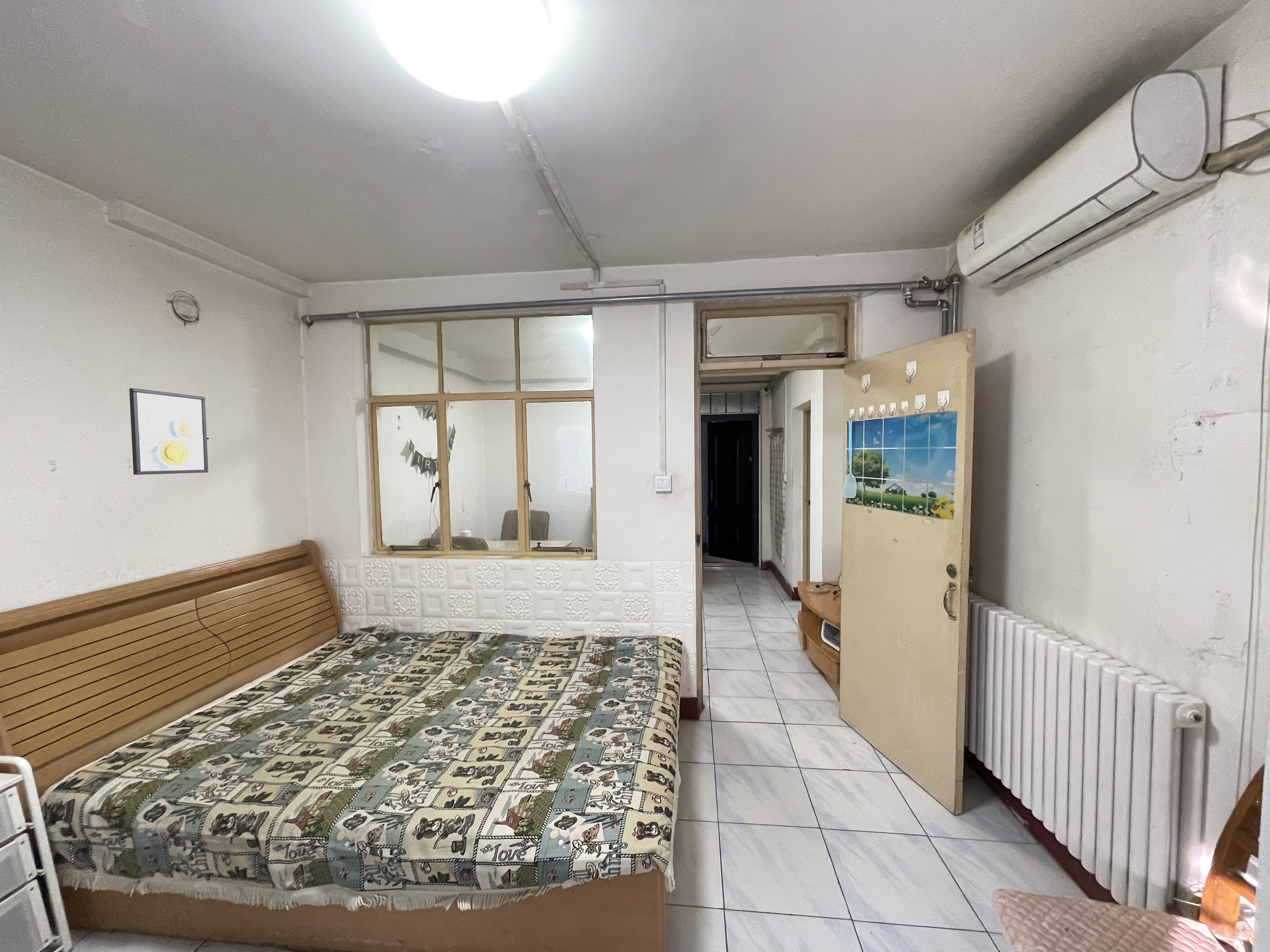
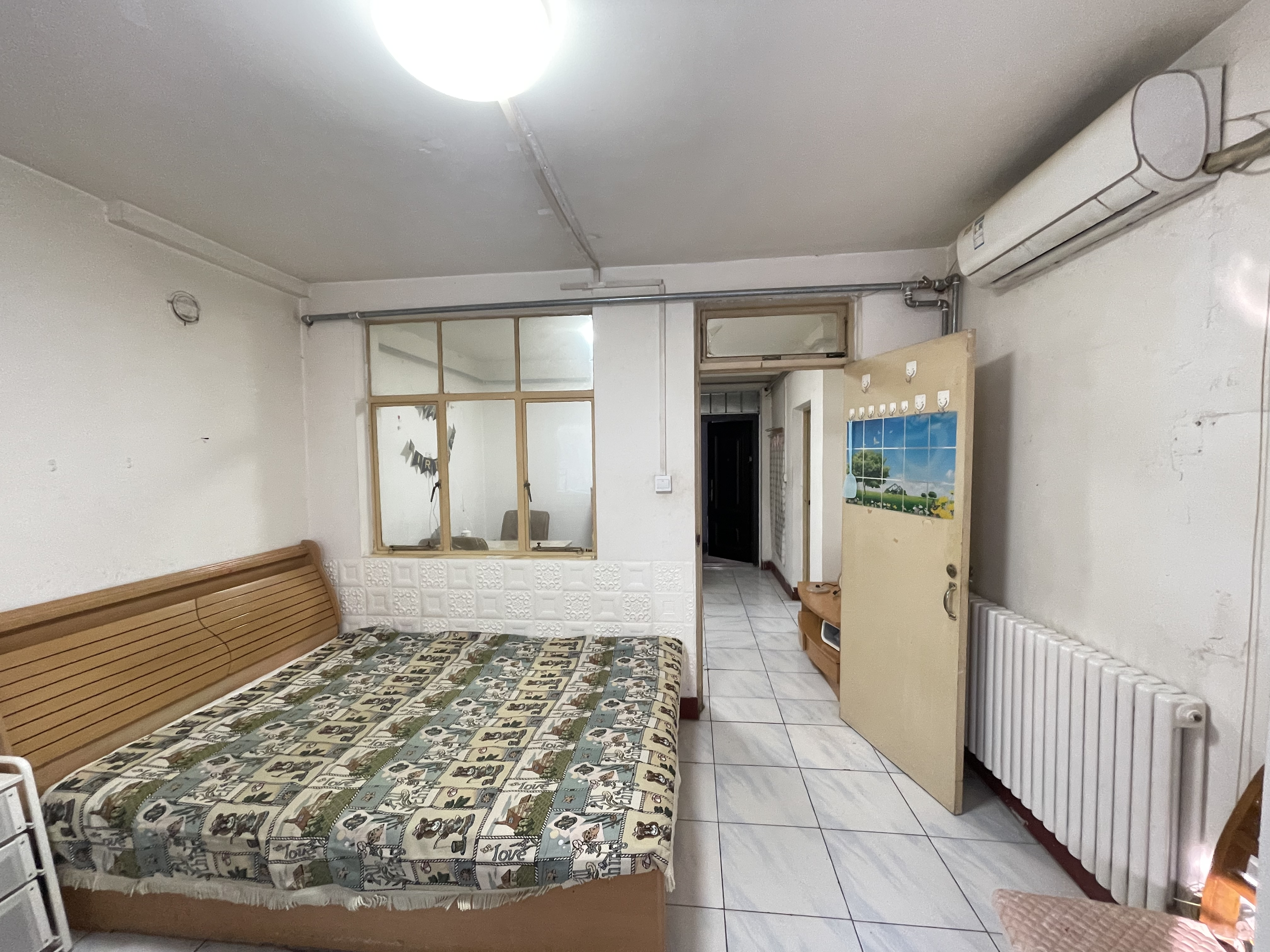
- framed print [129,388,209,475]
